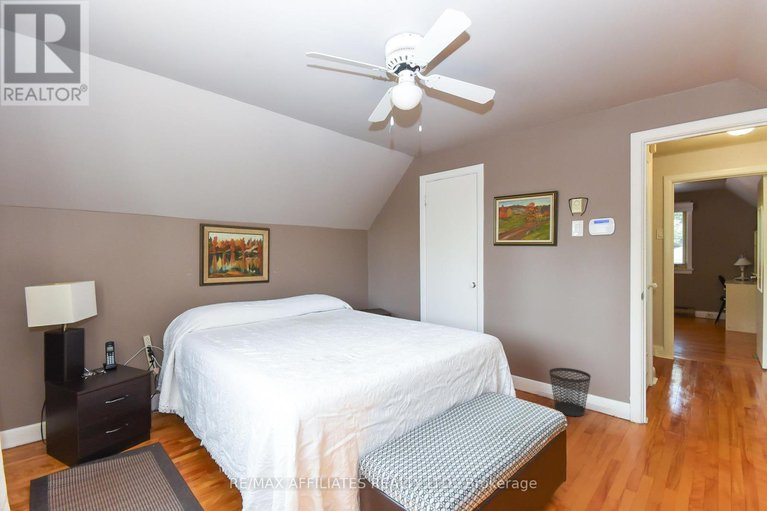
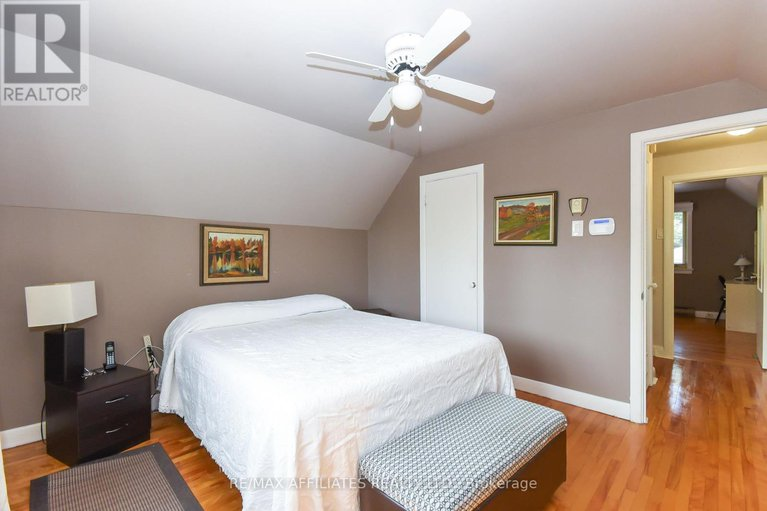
- wastebasket [548,367,592,417]
